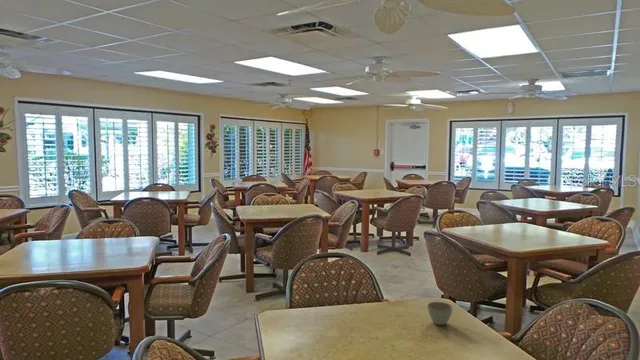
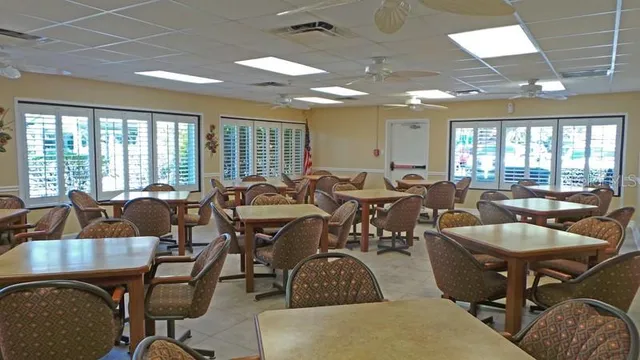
- flower pot [426,301,454,326]
